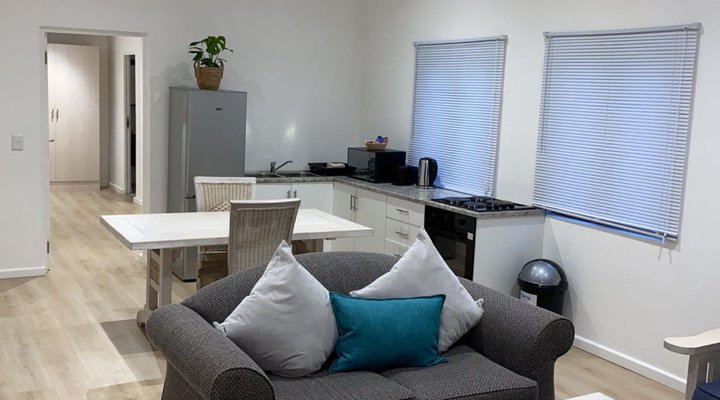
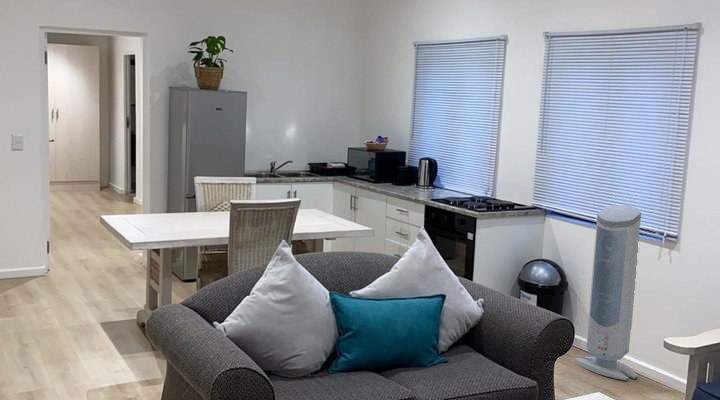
+ air purifier [574,204,642,381]
